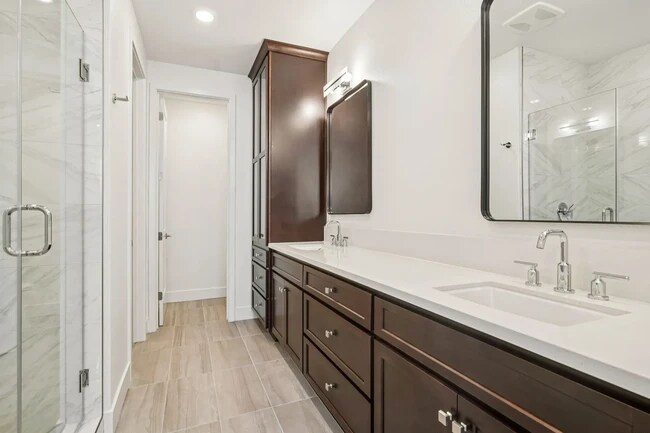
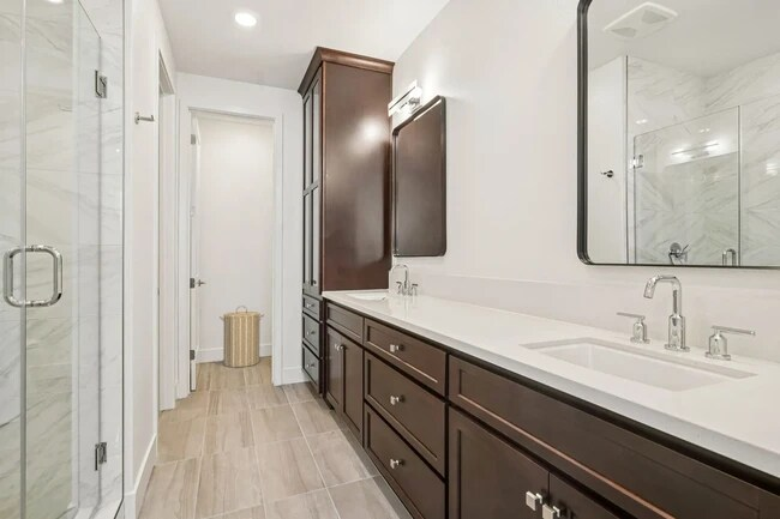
+ laundry hamper [218,304,265,368]
